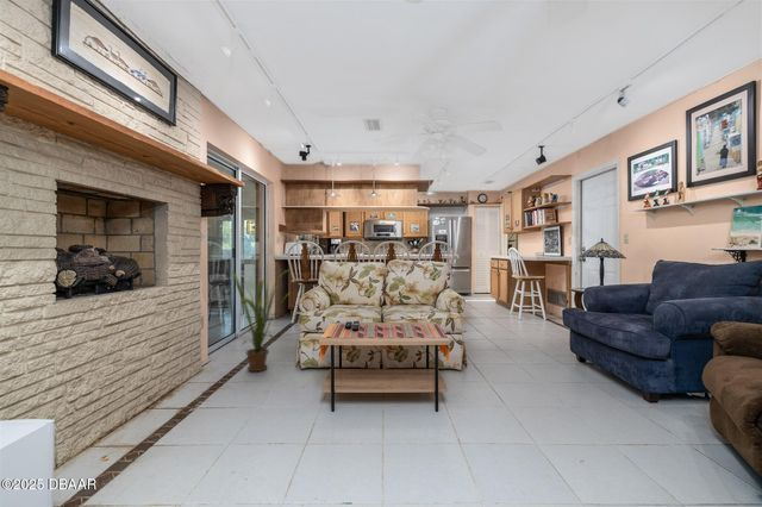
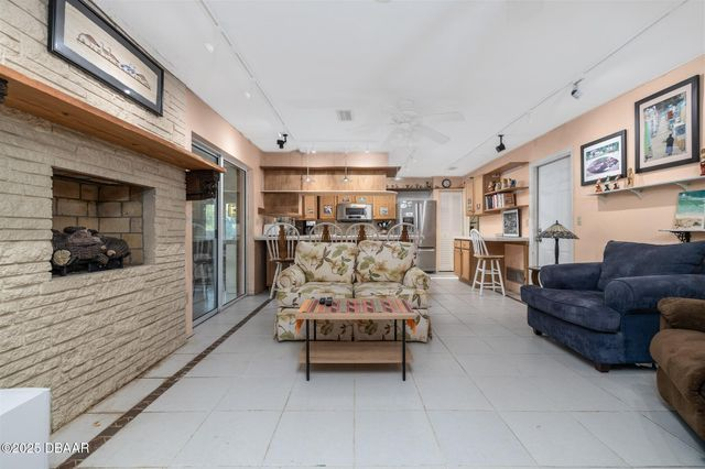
- house plant [231,268,293,373]
